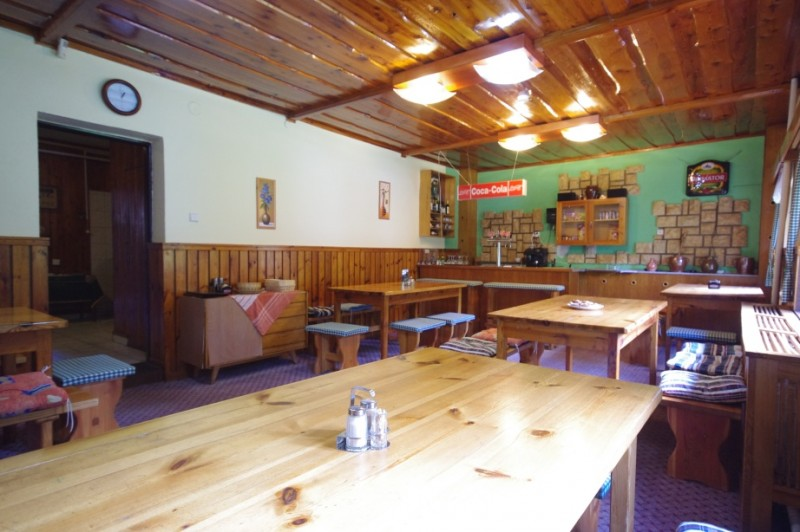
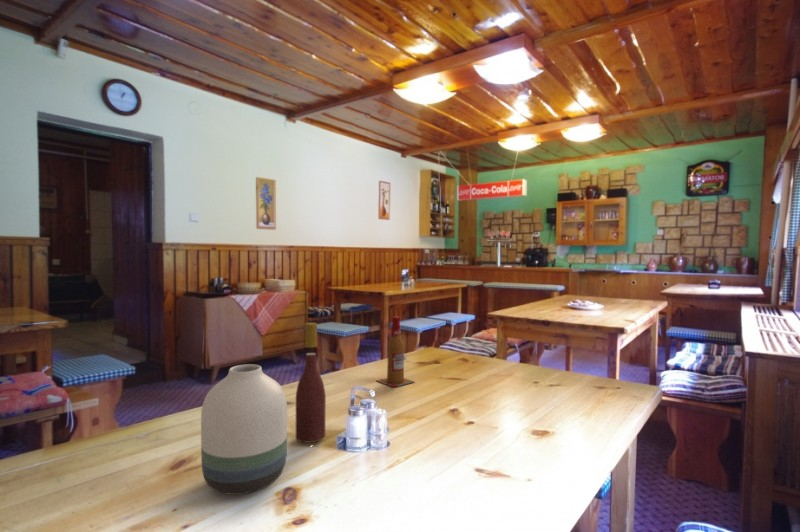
+ beer bottle [376,316,415,388]
+ vase [200,363,288,496]
+ wine bottle [295,322,327,443]
